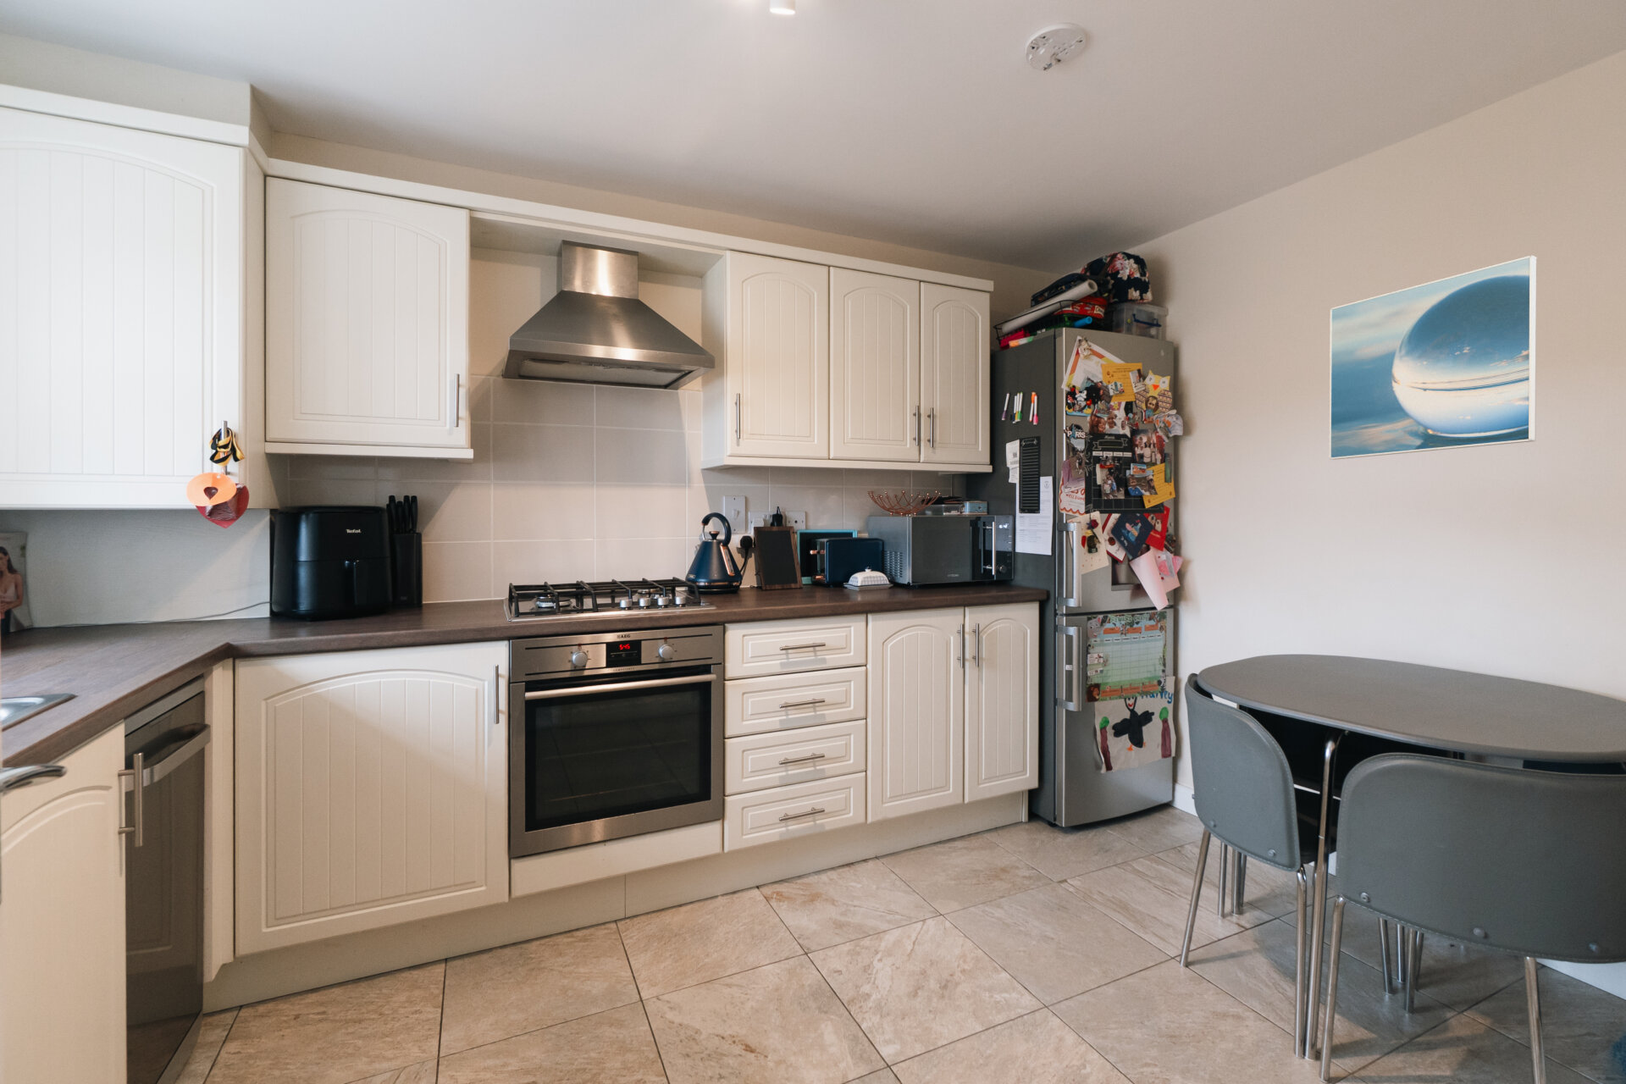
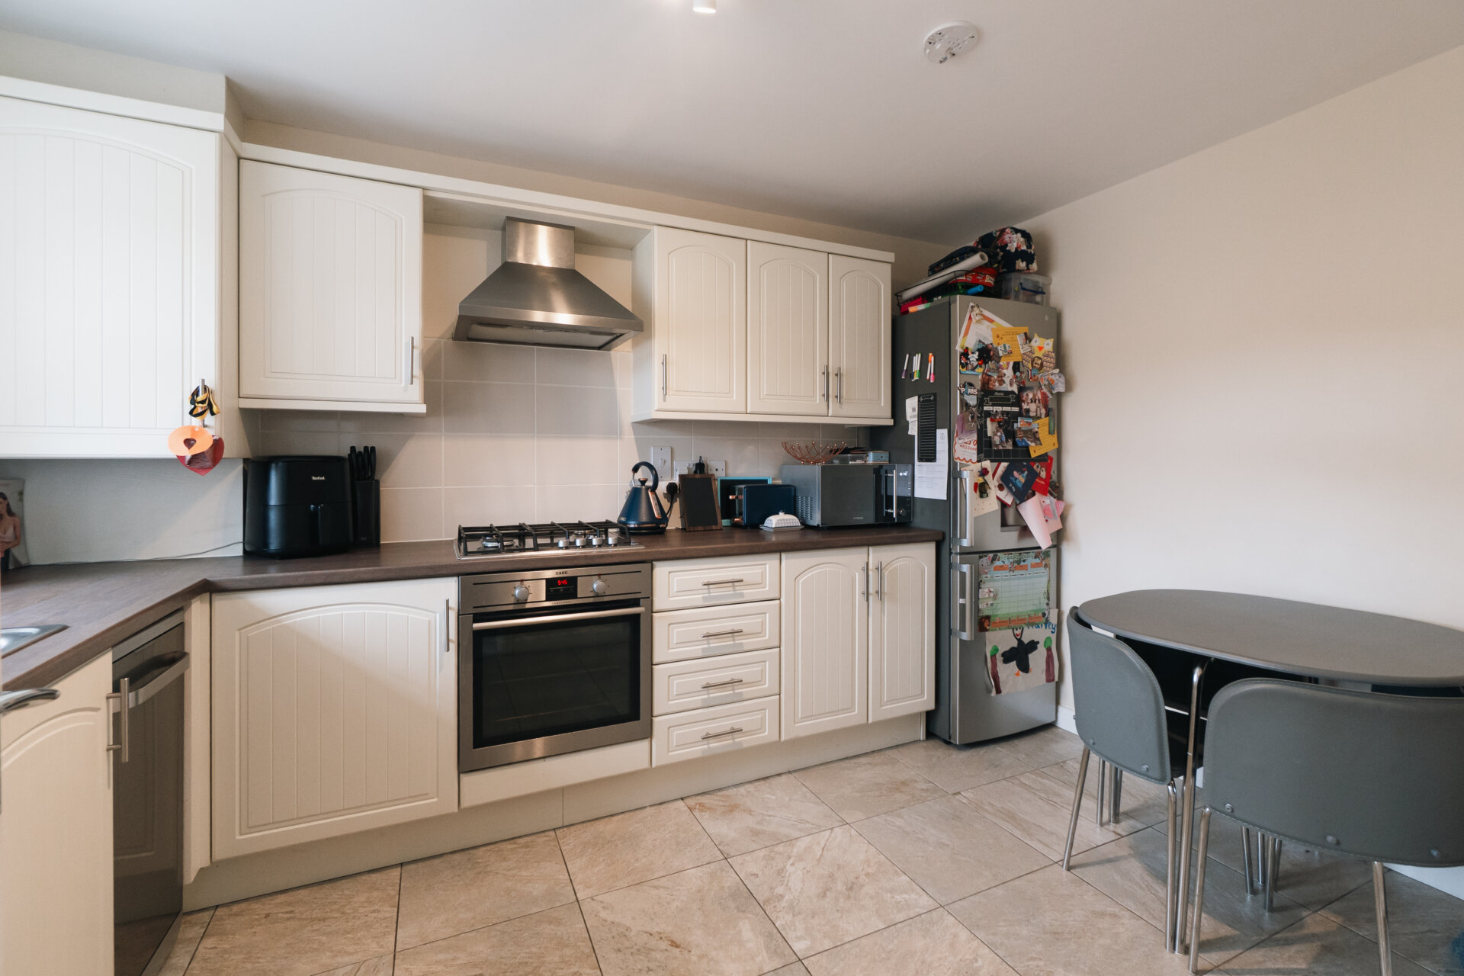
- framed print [1328,255,1538,461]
